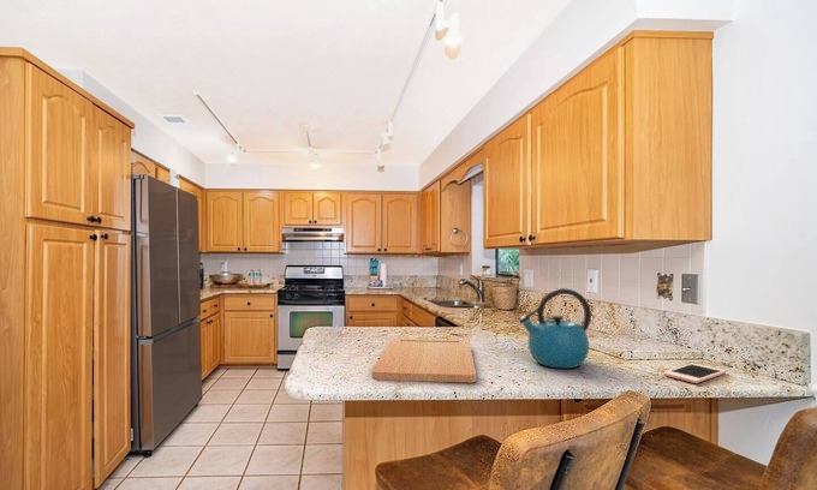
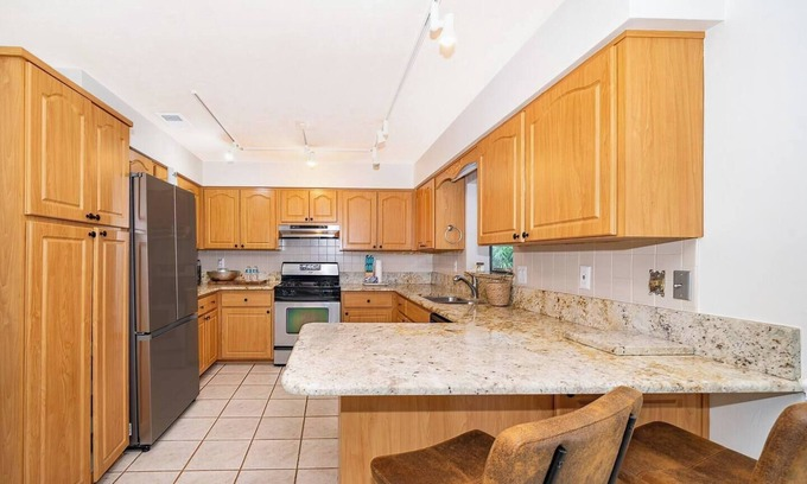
- kettle [518,287,592,370]
- cutting board [371,337,477,384]
- cell phone [662,363,727,384]
